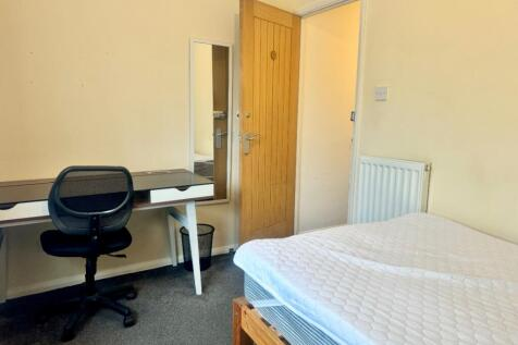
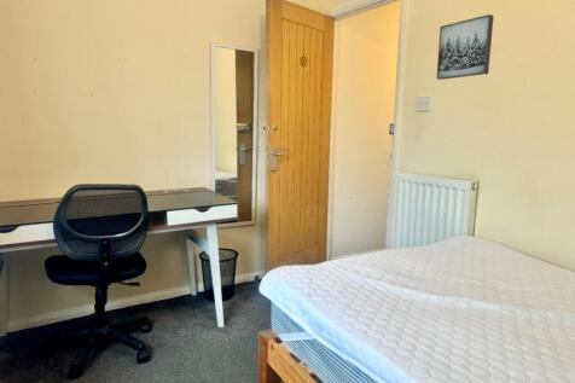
+ wall art [435,13,495,81]
